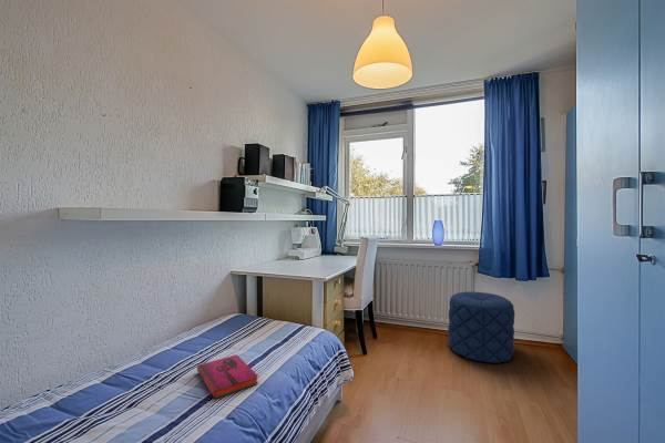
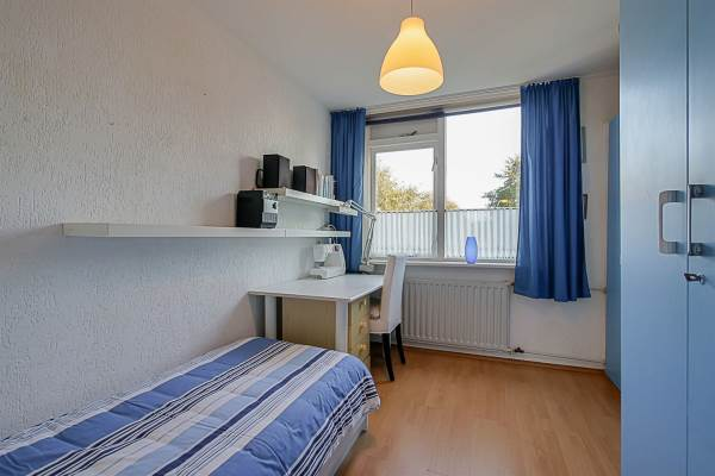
- pouf [447,290,515,364]
- hardback book [196,353,259,400]
